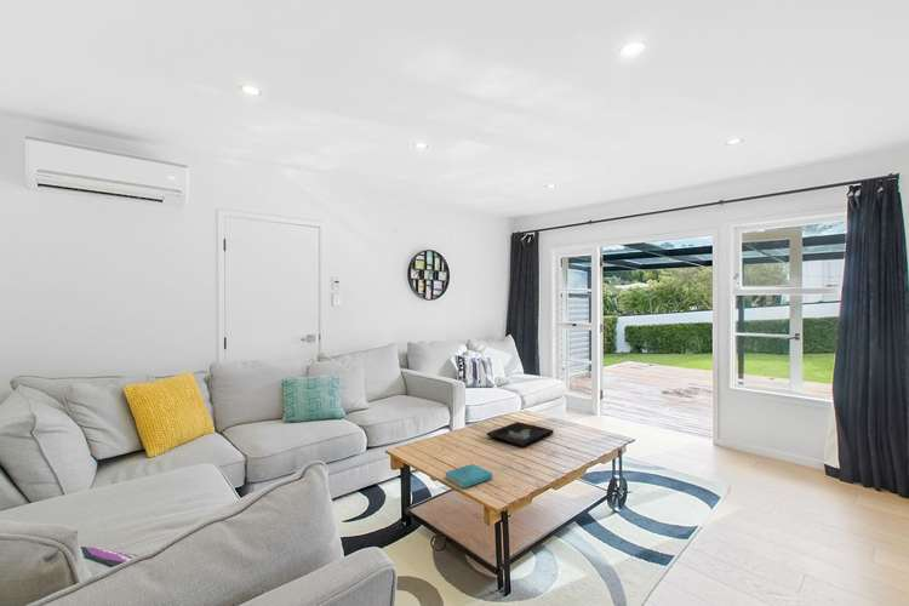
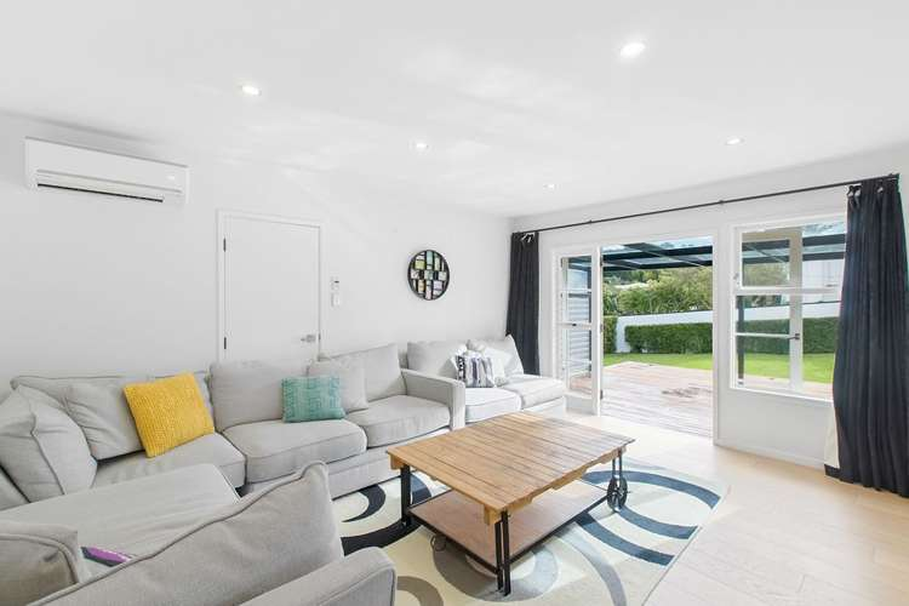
- book [444,463,493,490]
- decorative tray [486,421,555,448]
